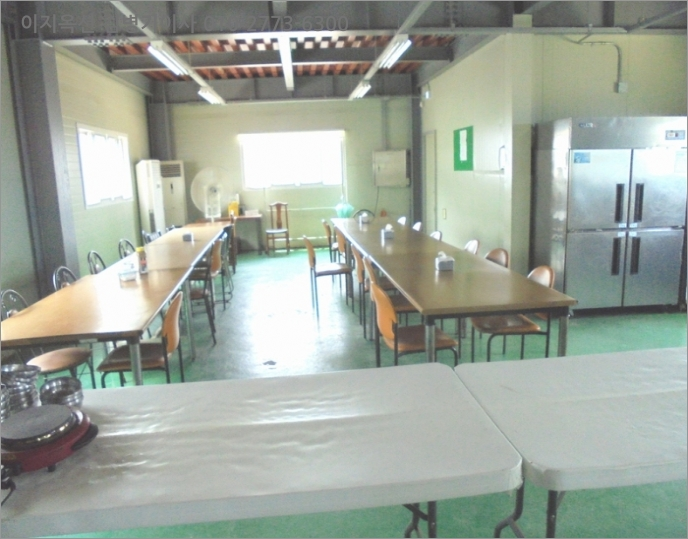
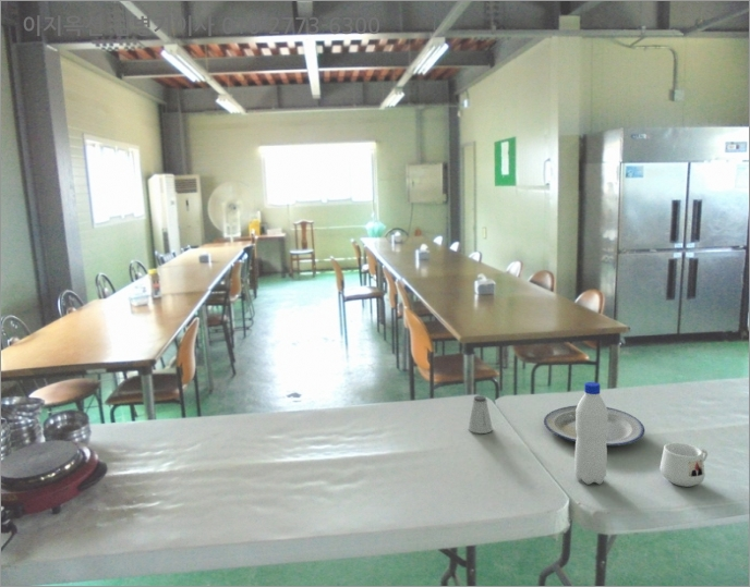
+ water bottle [573,381,608,486]
+ plate [543,404,645,447]
+ saltshaker [467,394,494,435]
+ mug [658,442,709,488]
